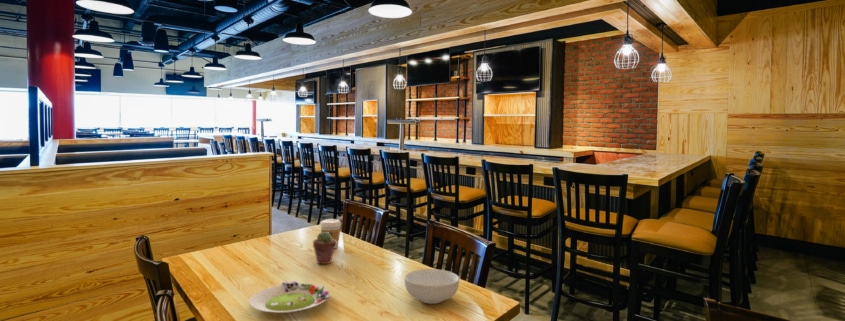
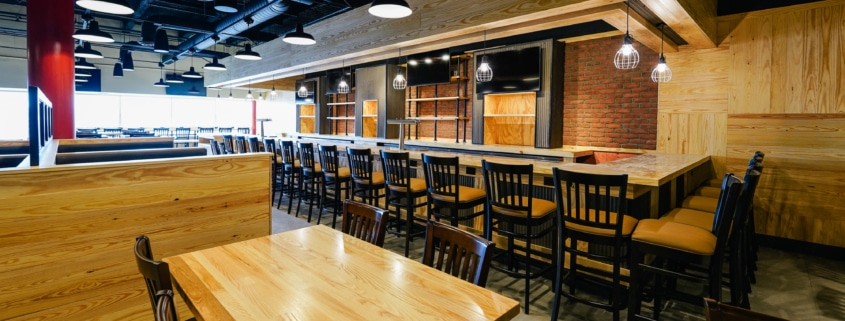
- coffee cup [319,218,342,249]
- salad plate [248,280,331,314]
- potted succulent [312,232,337,265]
- cereal bowl [404,268,460,305]
